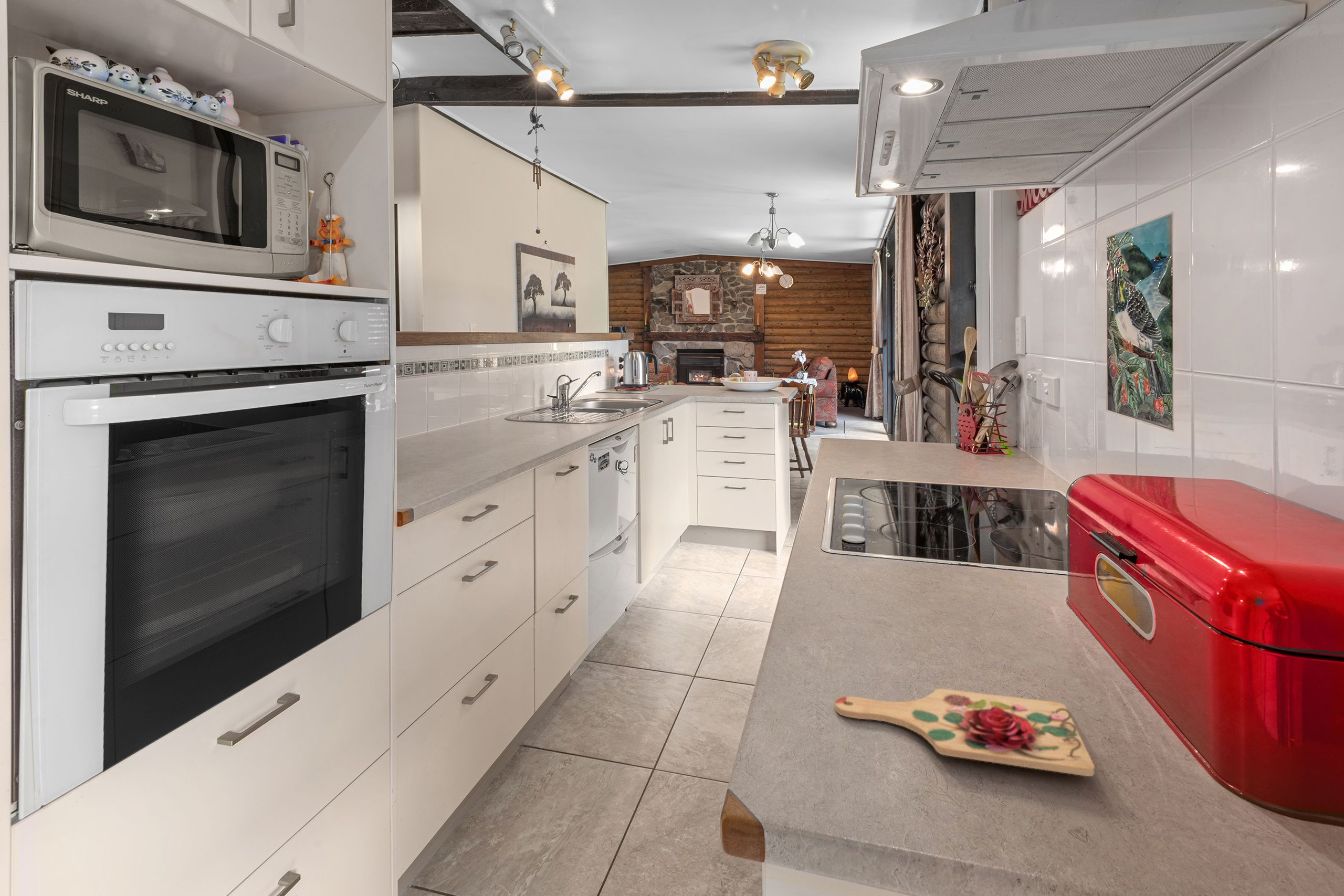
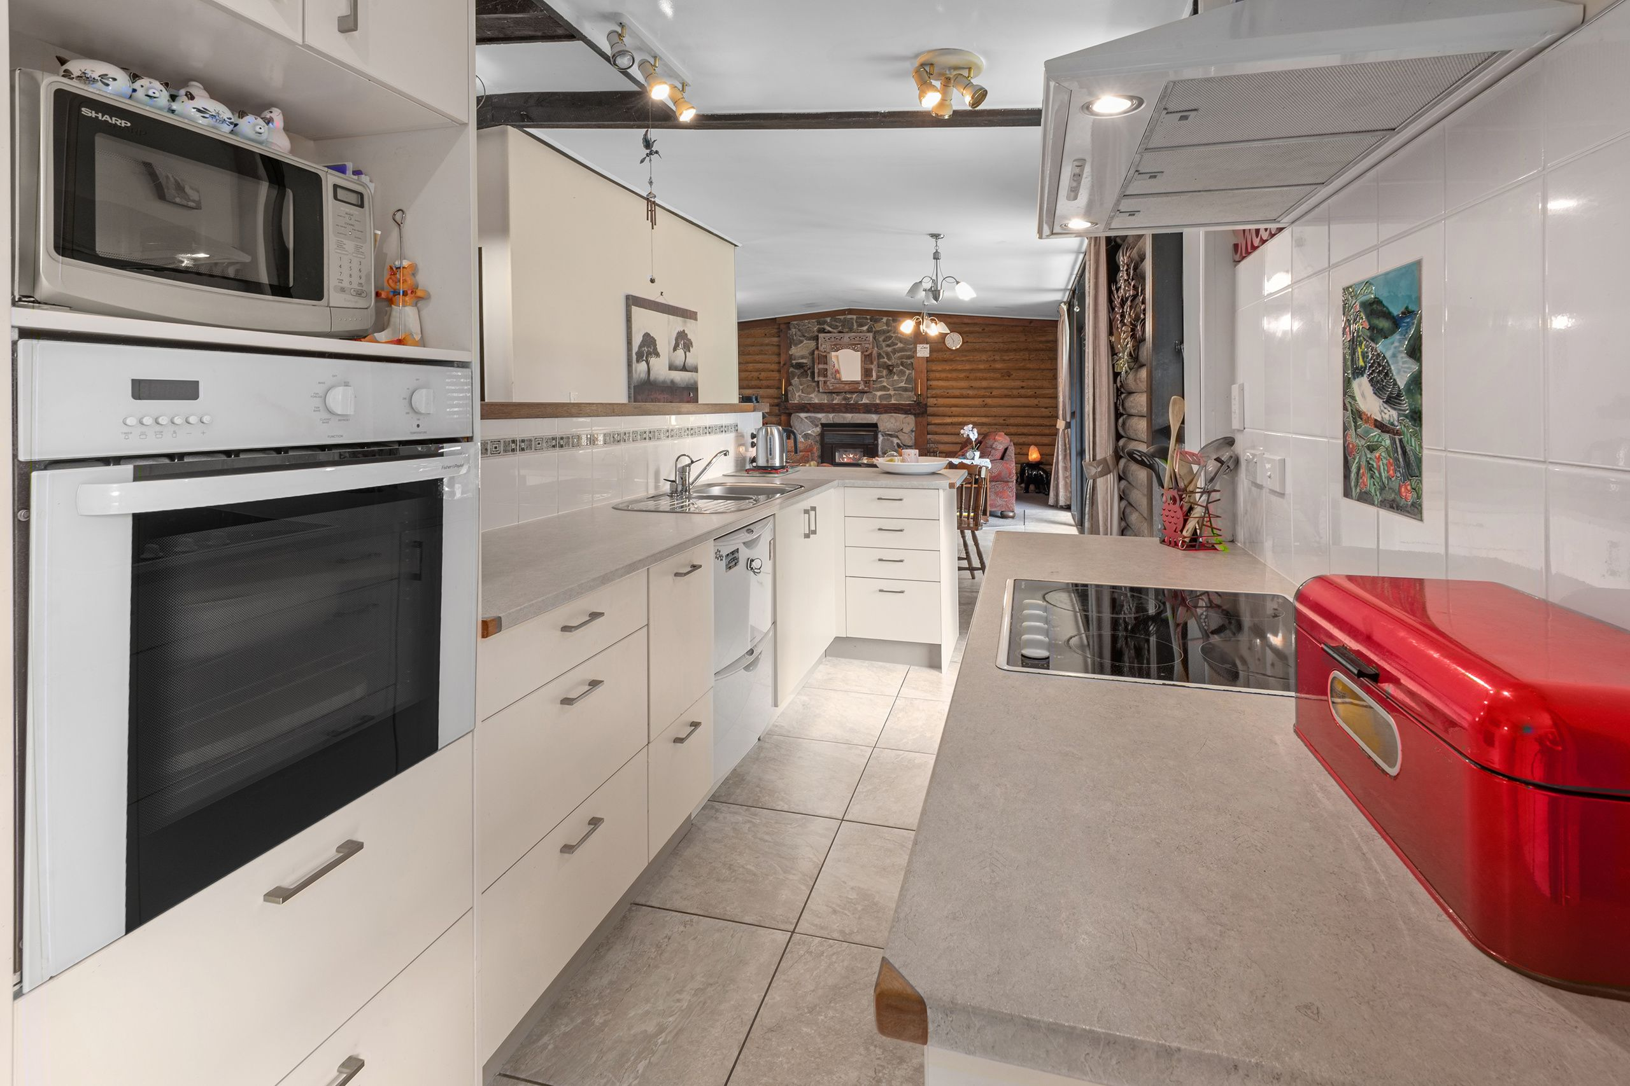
- cutting board [835,688,1095,777]
